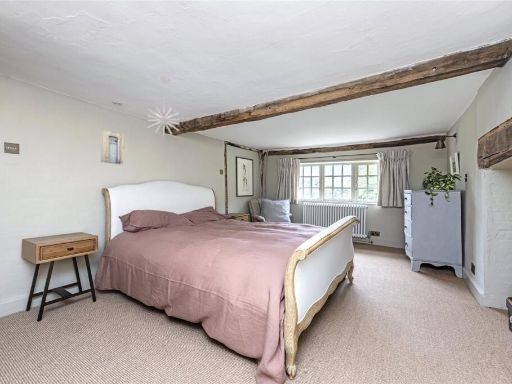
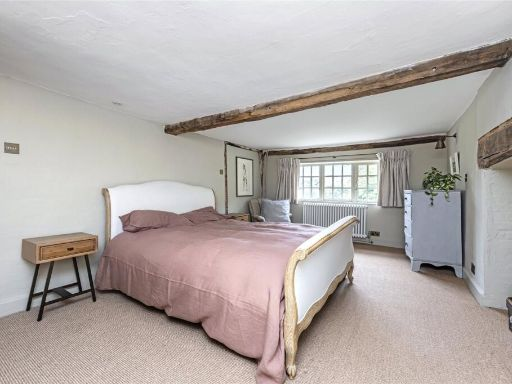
- wall art [100,129,125,166]
- pendant light [146,75,181,138]
